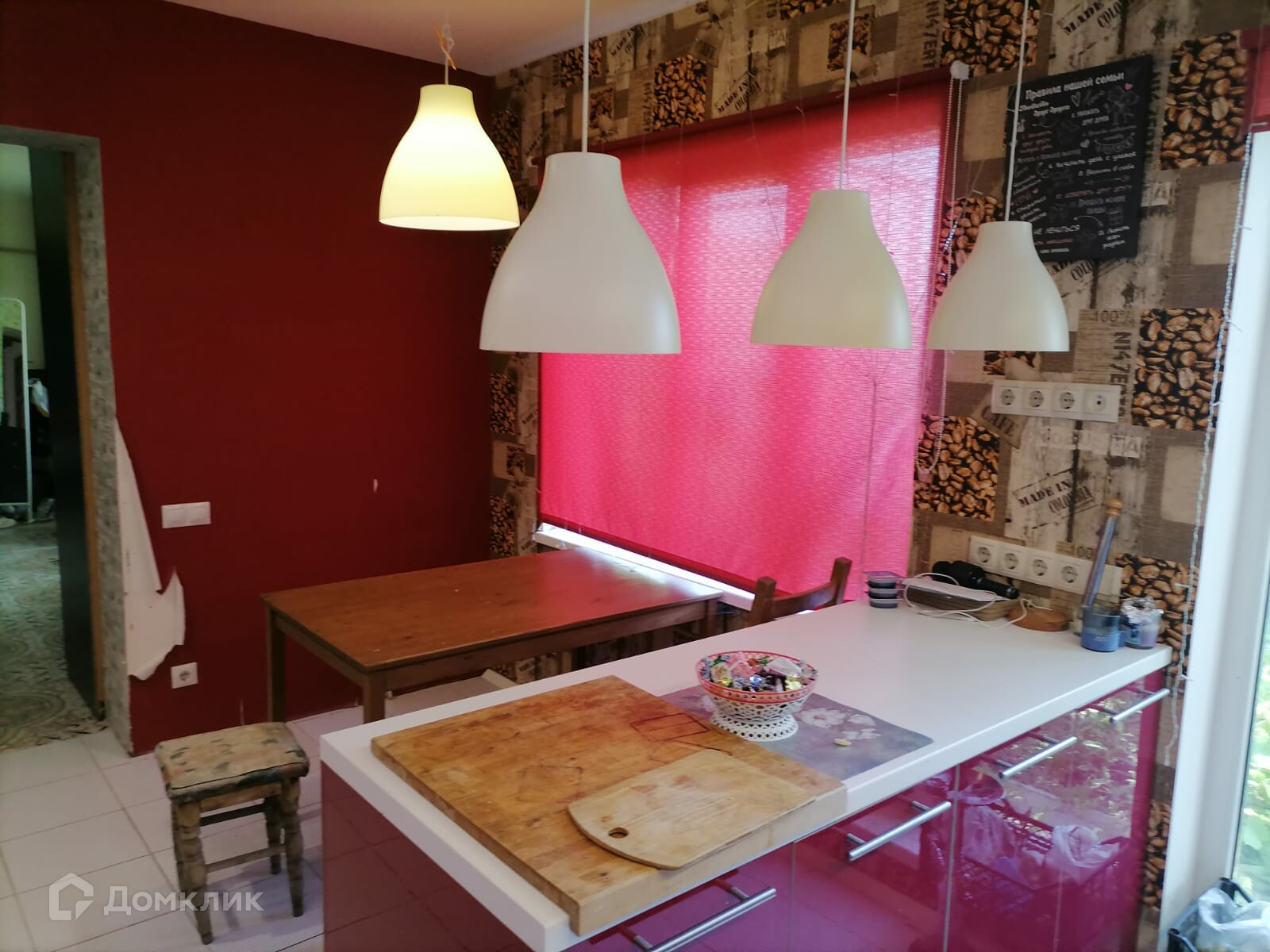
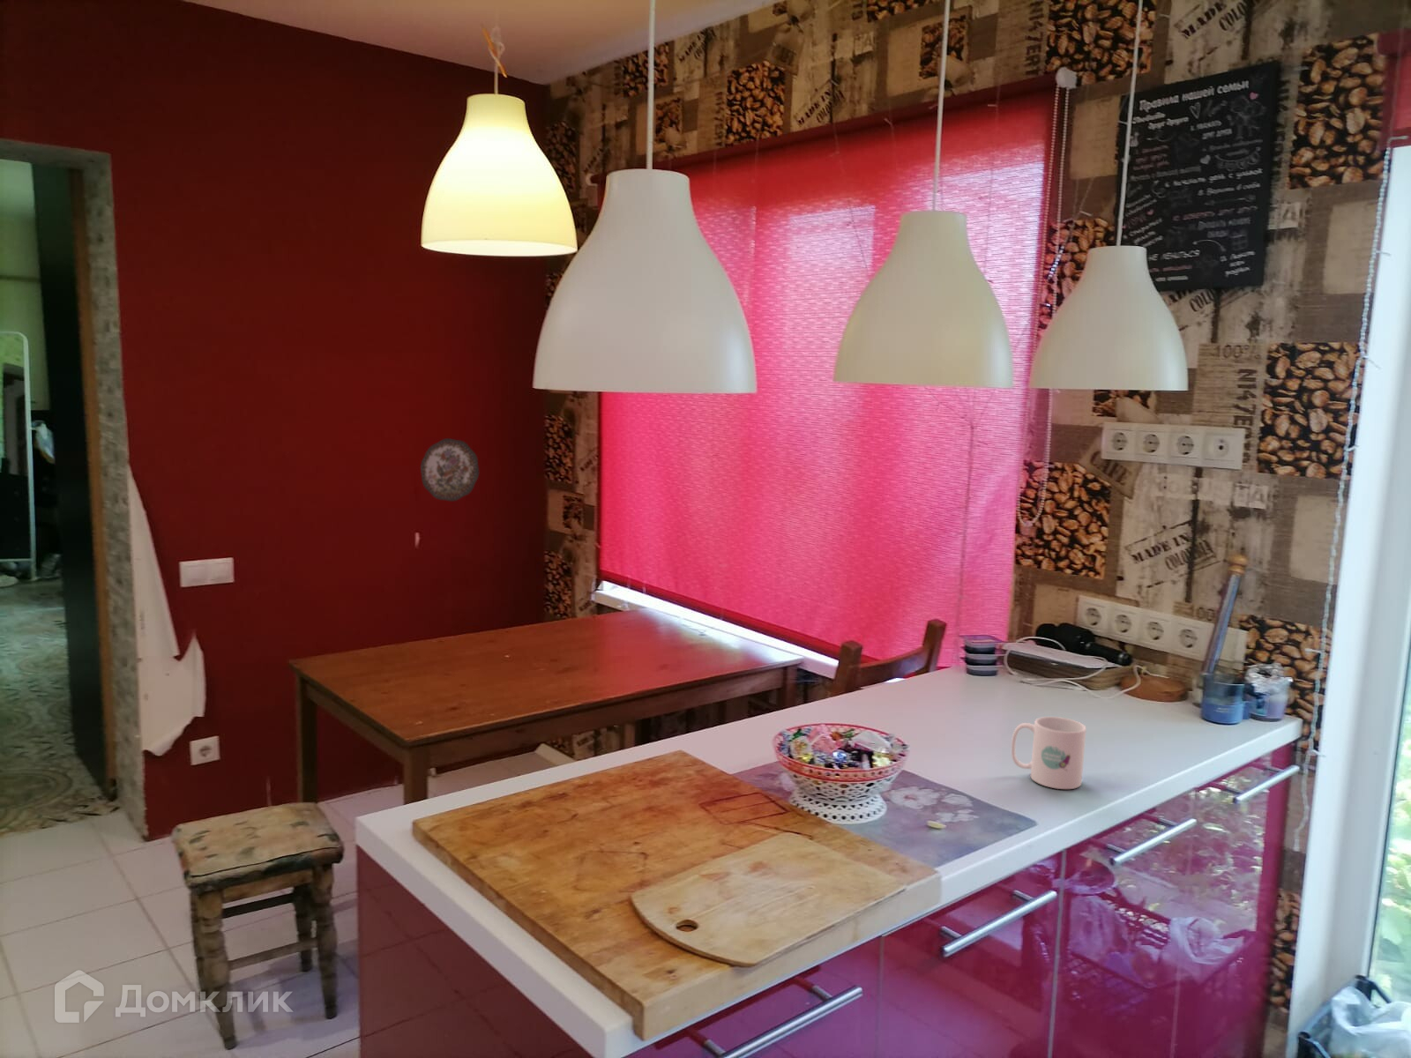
+ decorative plate [420,437,480,501]
+ mug [1011,716,1088,790]
